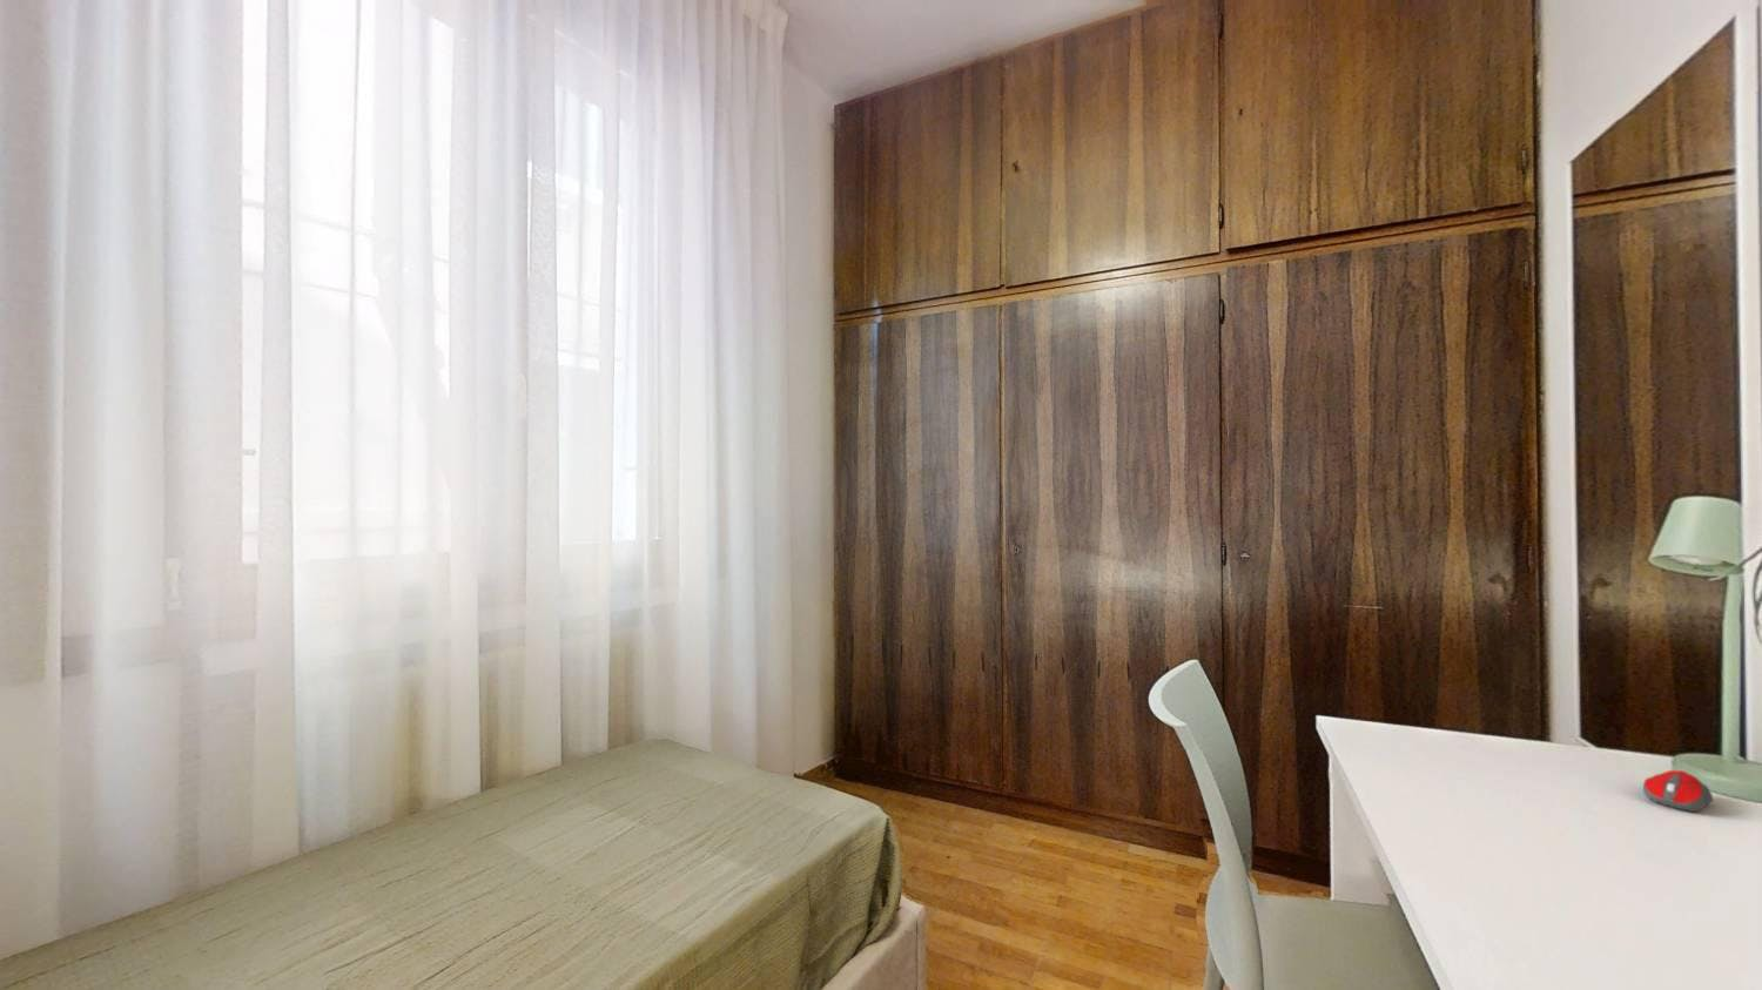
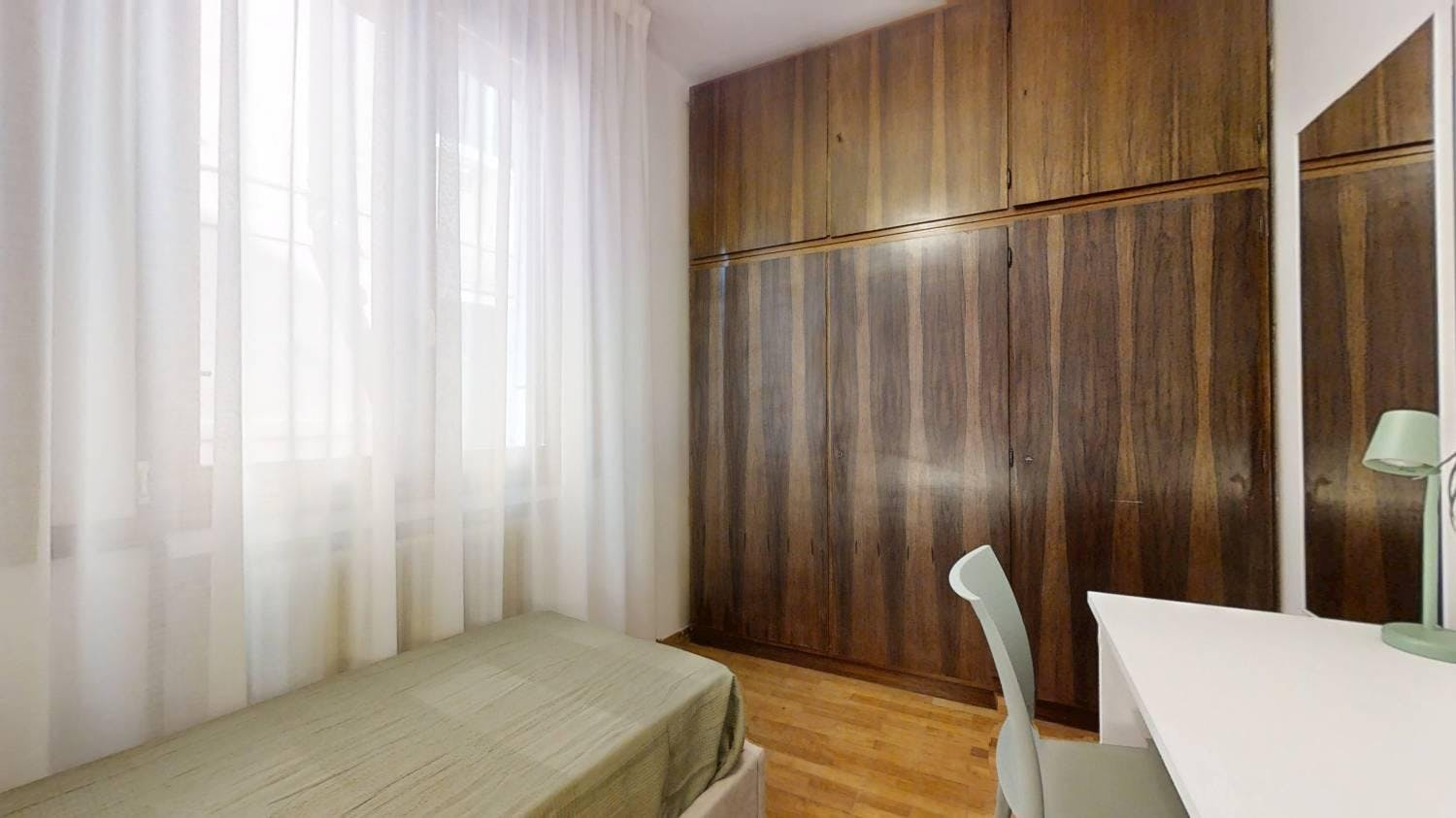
- computer mouse [1642,770,1715,812]
